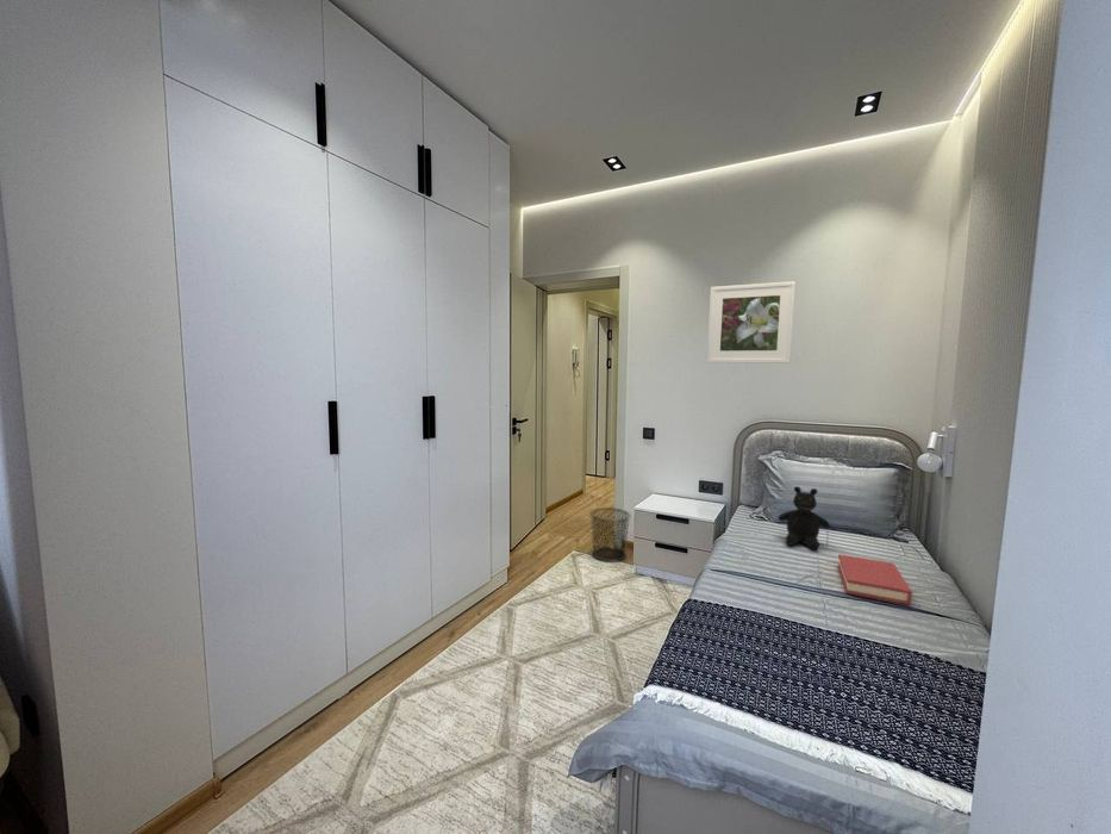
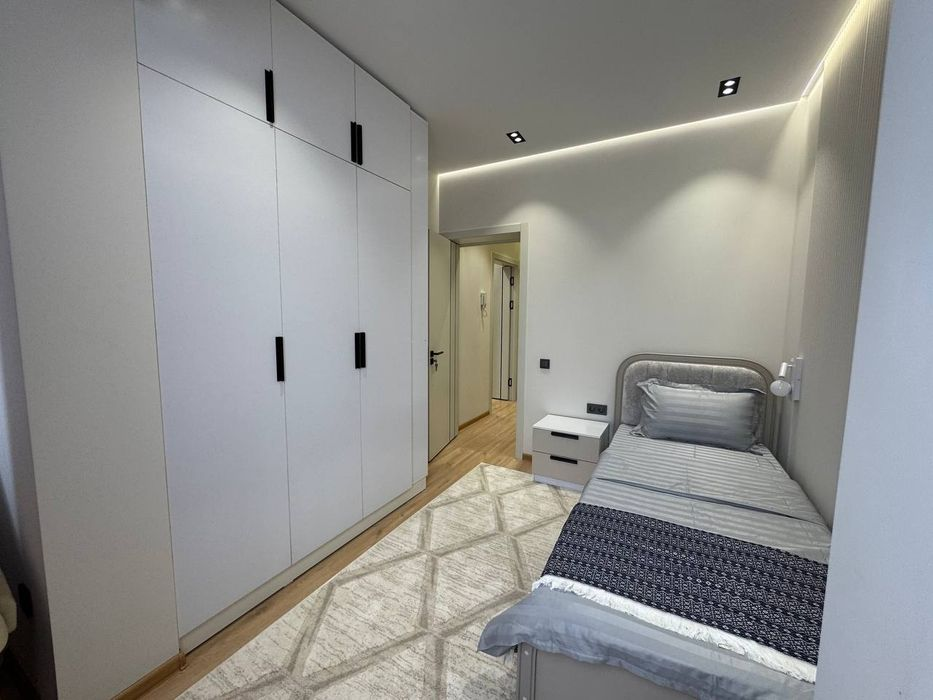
- teddy bear [778,485,831,550]
- hardback book [837,553,913,606]
- waste bin [588,506,631,564]
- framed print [706,280,797,365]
